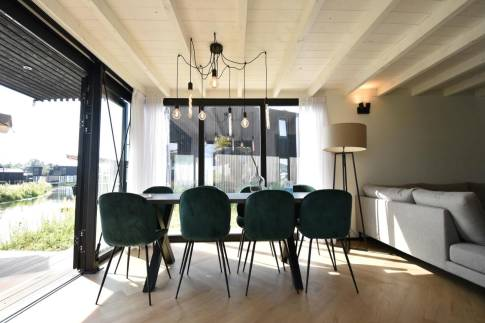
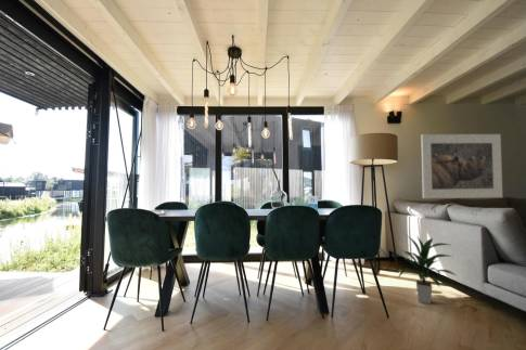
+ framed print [420,133,503,199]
+ indoor plant [398,234,457,304]
